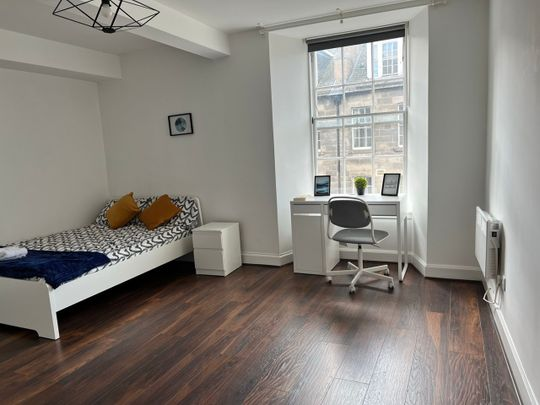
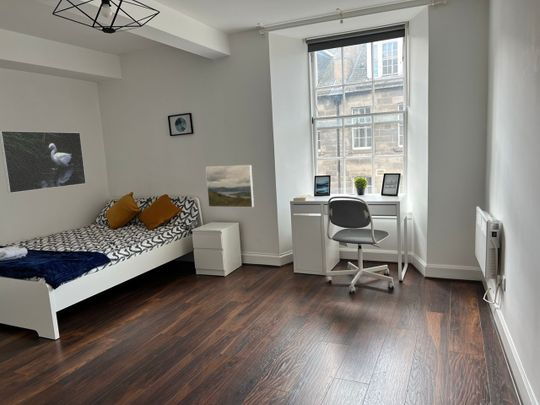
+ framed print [0,130,87,194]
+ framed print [205,164,255,208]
